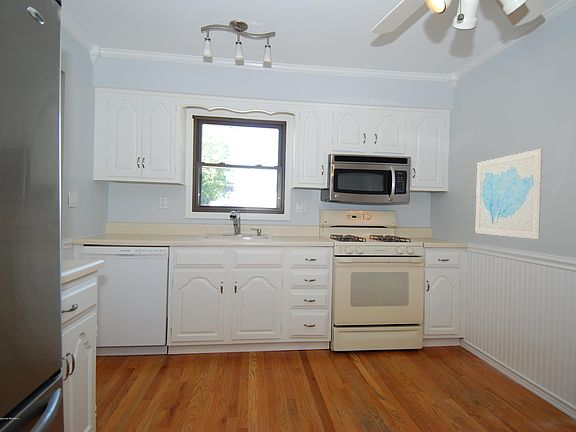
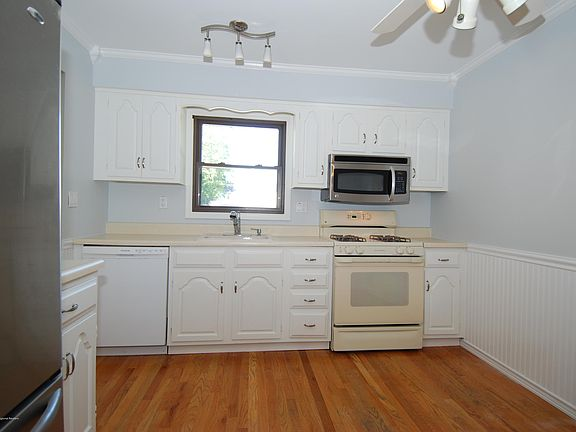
- wall art [474,148,544,240]
